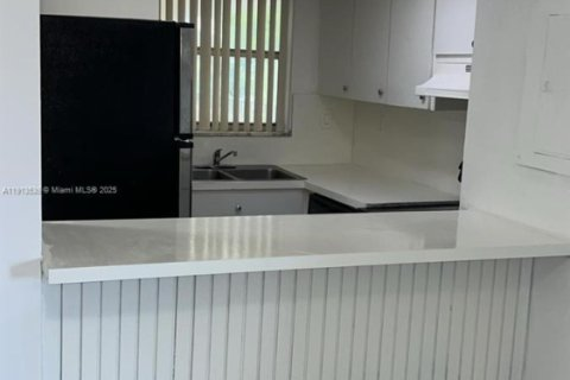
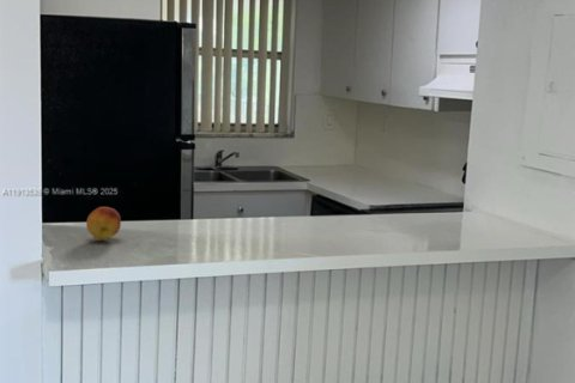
+ fruit [85,206,122,241]
